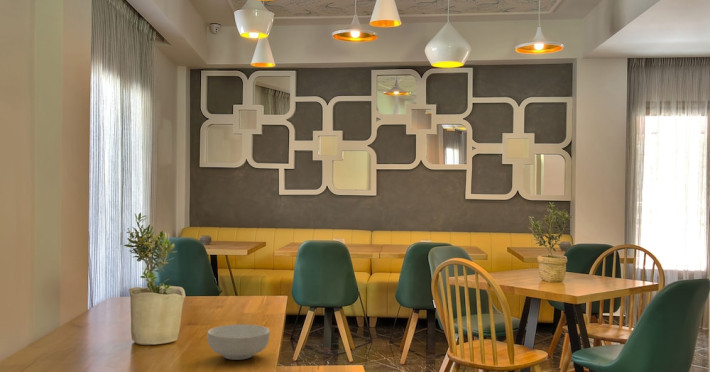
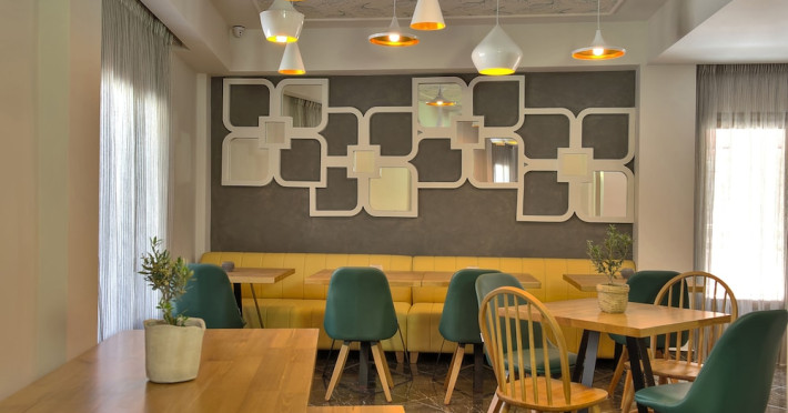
- cereal bowl [206,323,271,361]
